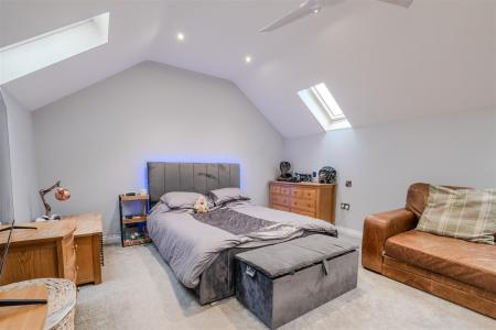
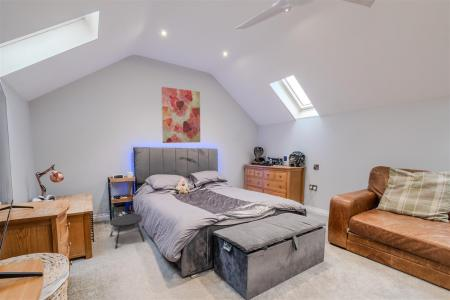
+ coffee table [109,213,146,250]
+ wall art [161,86,201,144]
